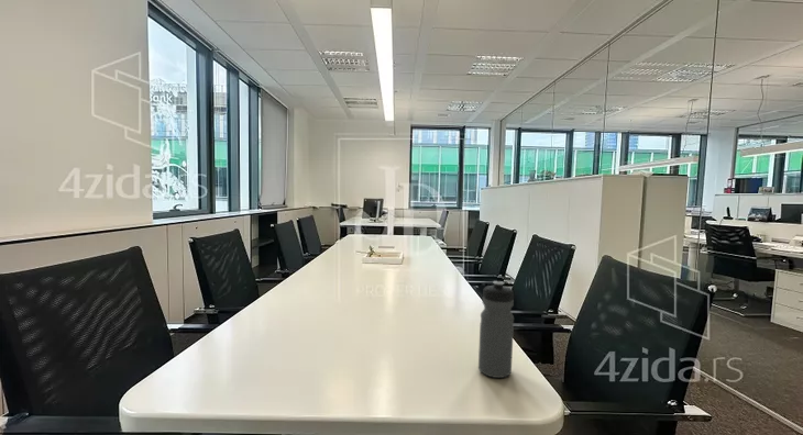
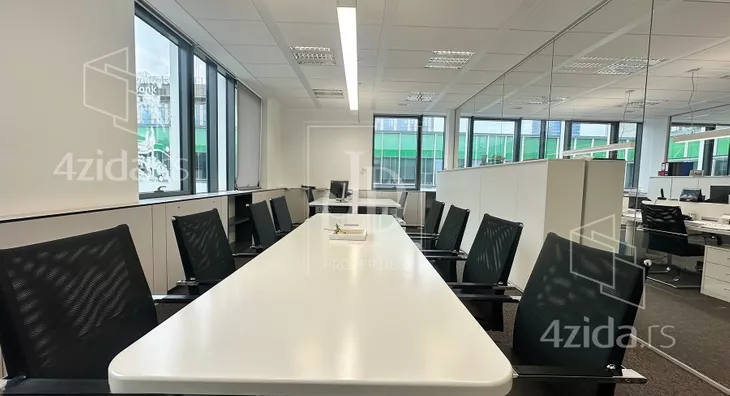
- water bottle [477,280,515,379]
